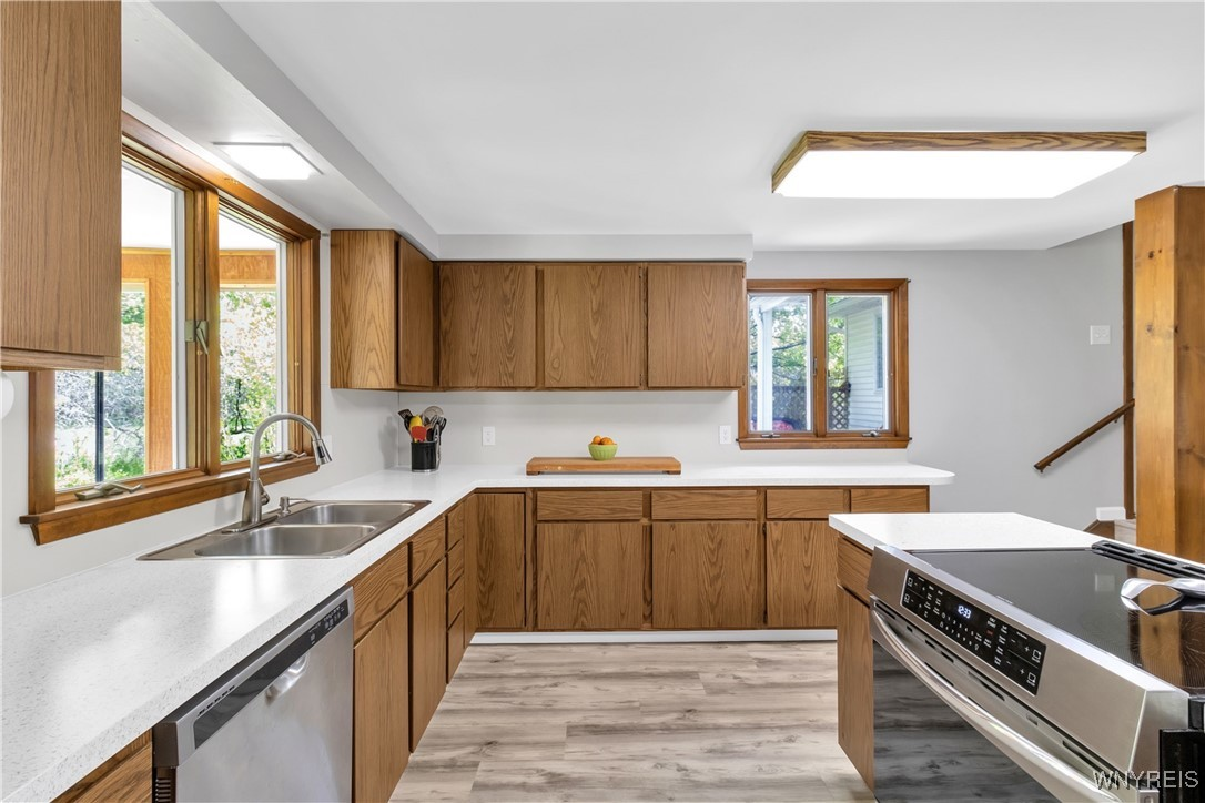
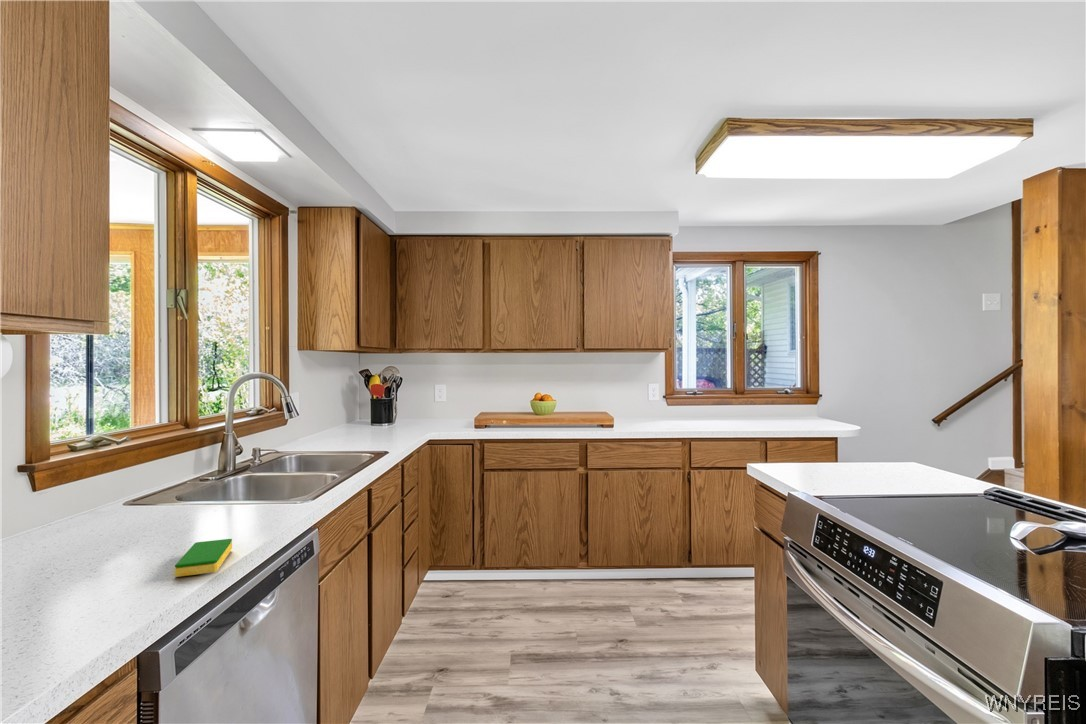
+ dish sponge [174,538,233,578]
